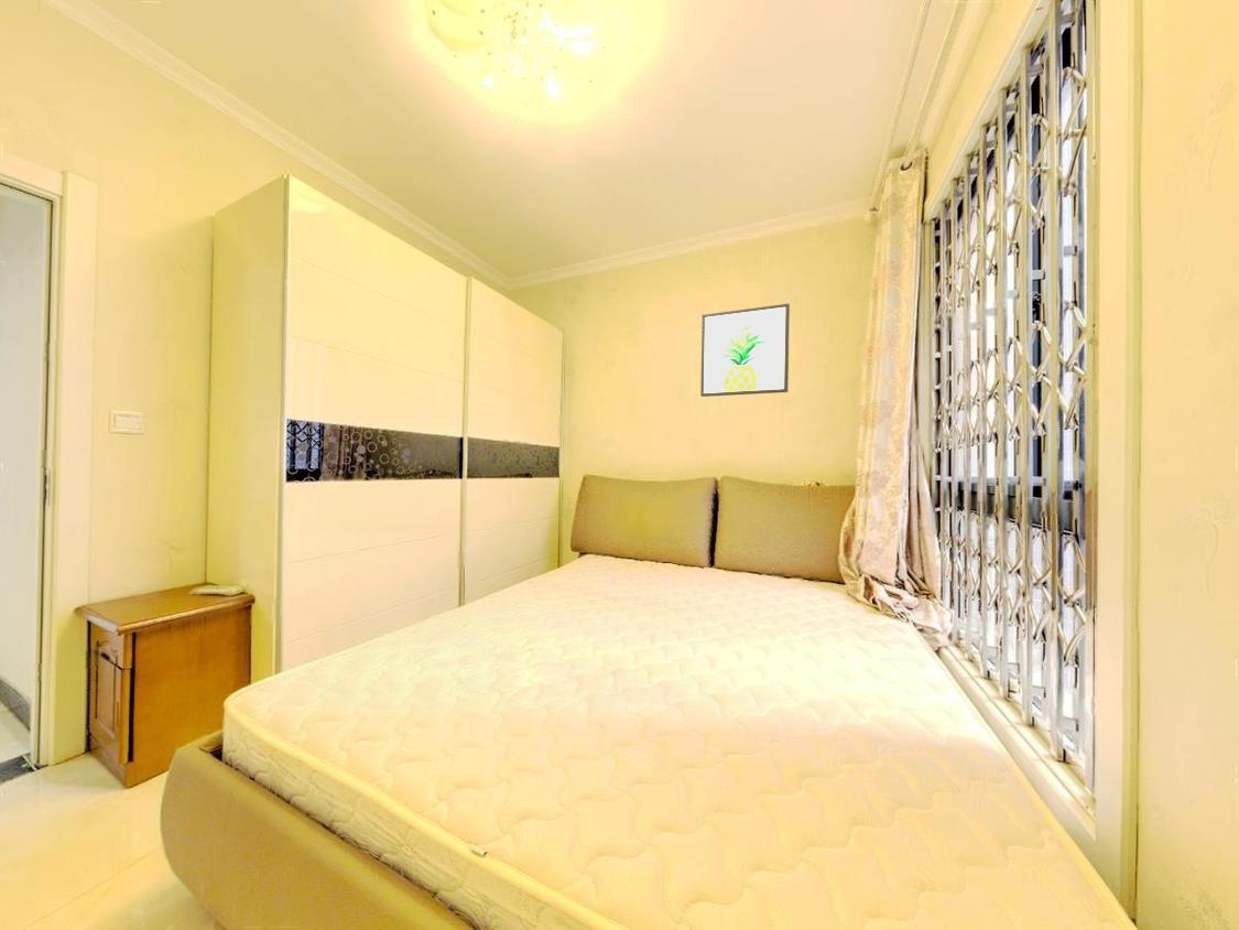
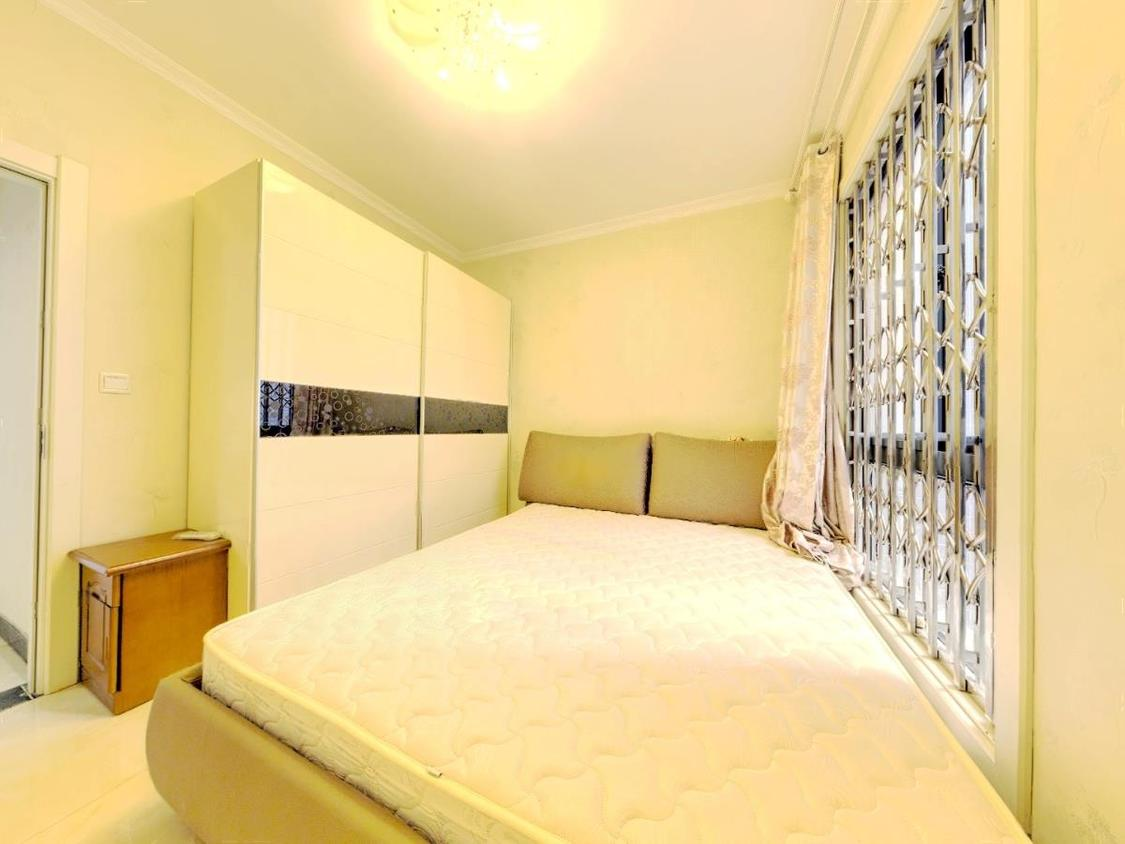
- wall art [699,303,791,398]
